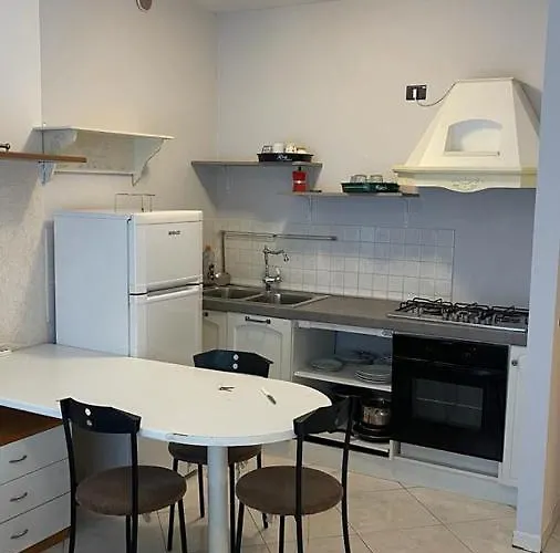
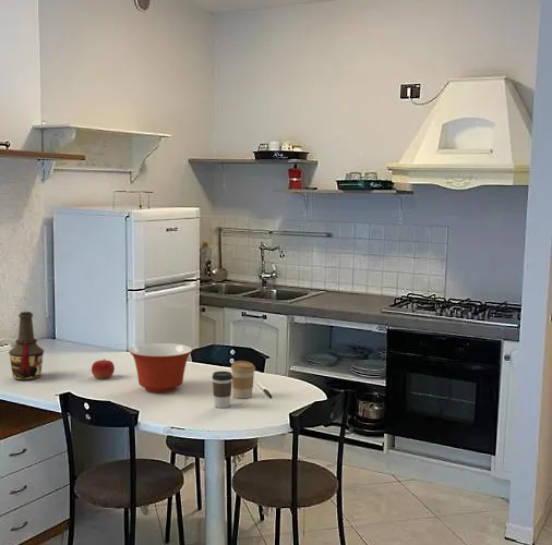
+ fruit [91,358,116,379]
+ coffee cup [230,360,256,399]
+ coffee cup [212,371,232,409]
+ bottle [8,311,45,382]
+ mixing bowl [128,342,193,393]
